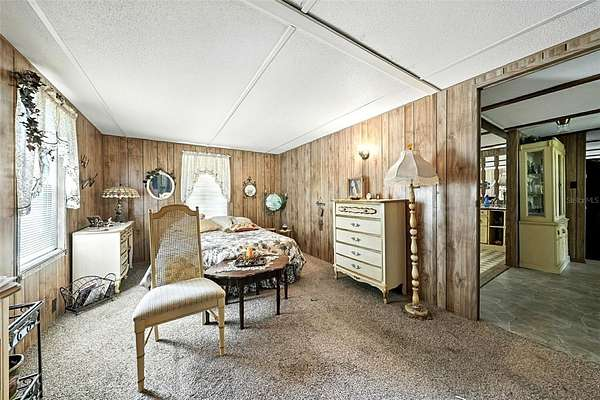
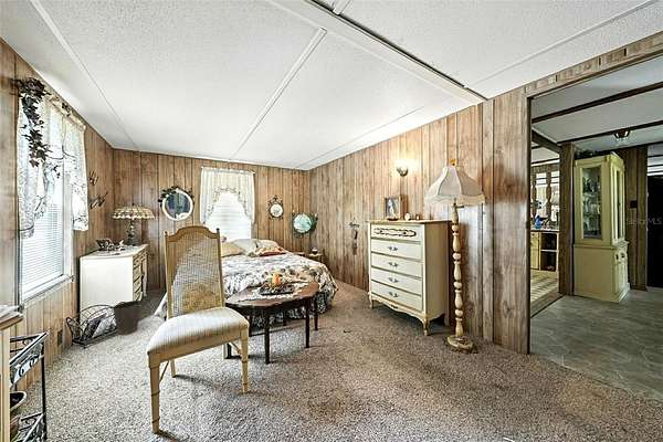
+ waste basket [112,299,143,336]
